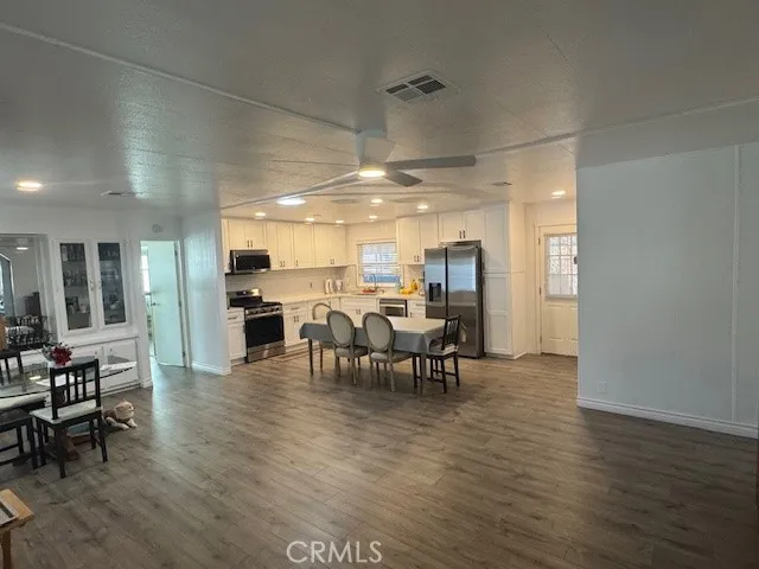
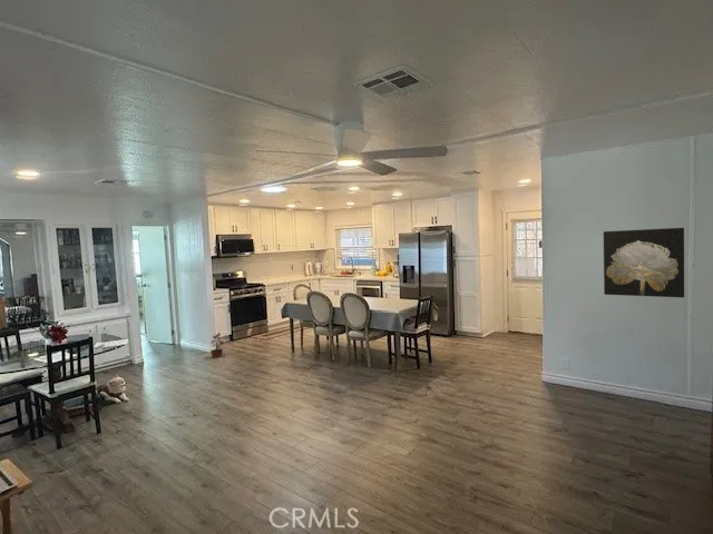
+ wall art [603,227,685,298]
+ potted plant [205,332,226,359]
